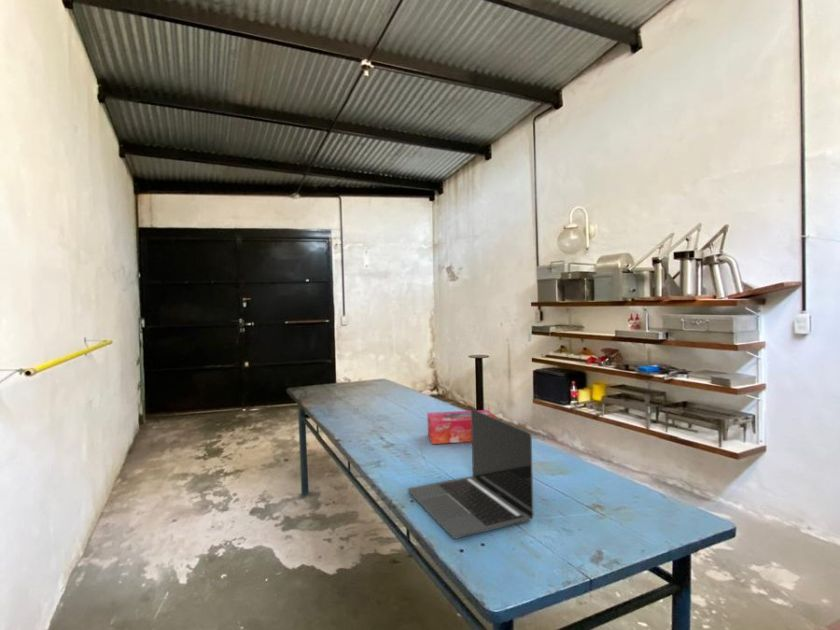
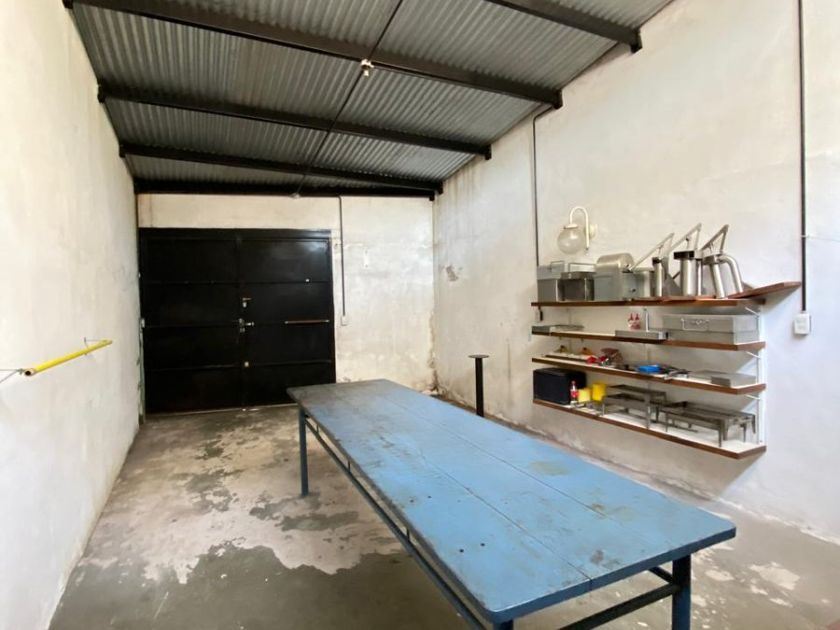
- tissue box [426,409,498,445]
- laptop [407,408,534,539]
